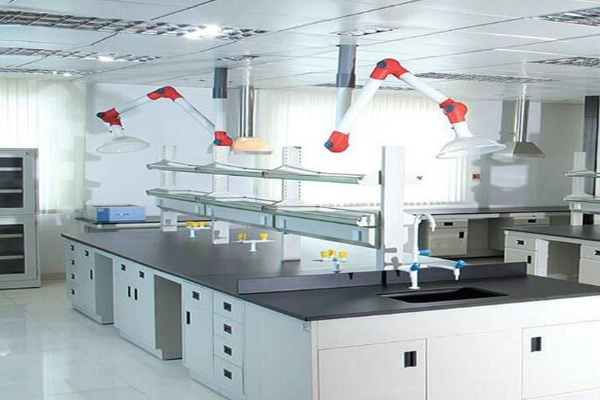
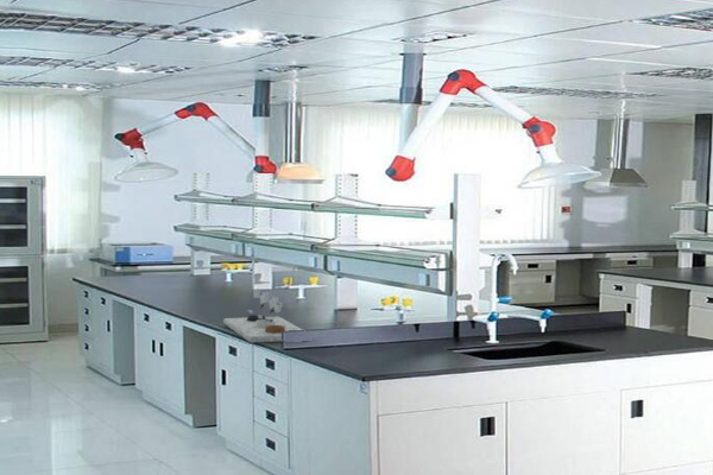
+ laboratory equipment [222,287,304,344]
